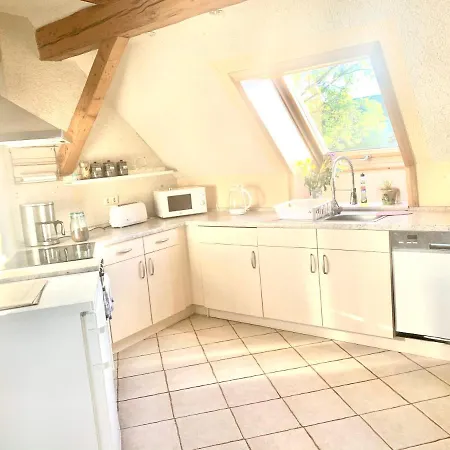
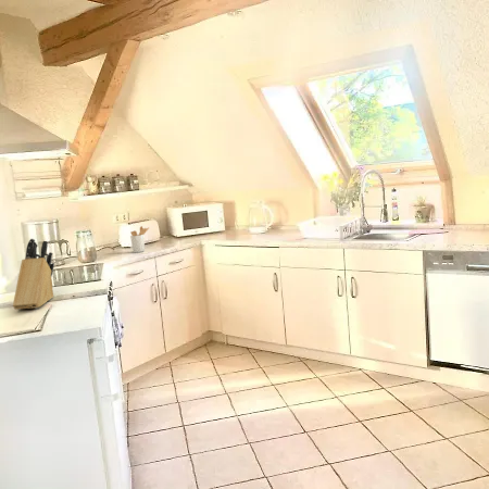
+ knife block [12,238,55,311]
+ utensil holder [129,225,150,253]
